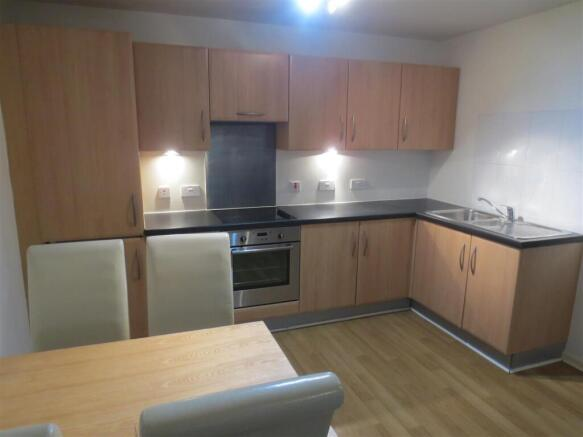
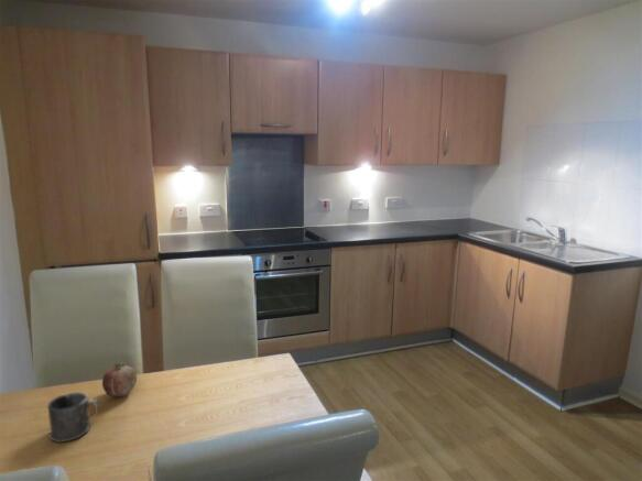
+ fruit [101,362,138,397]
+ mug [46,391,99,444]
